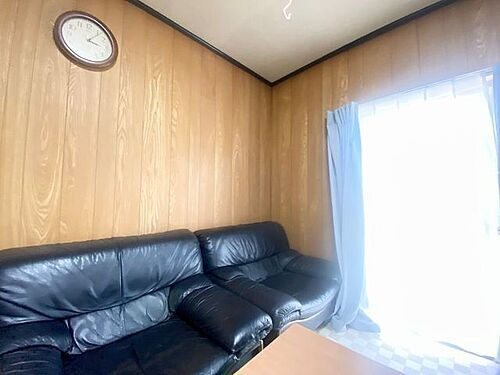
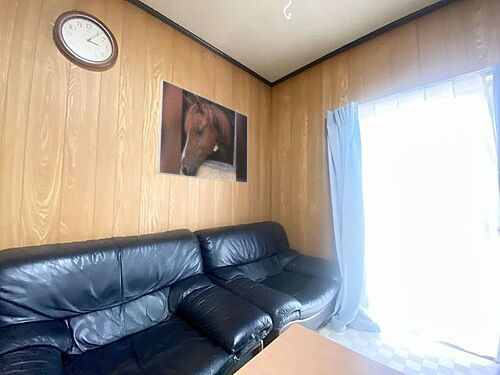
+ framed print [156,78,249,184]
